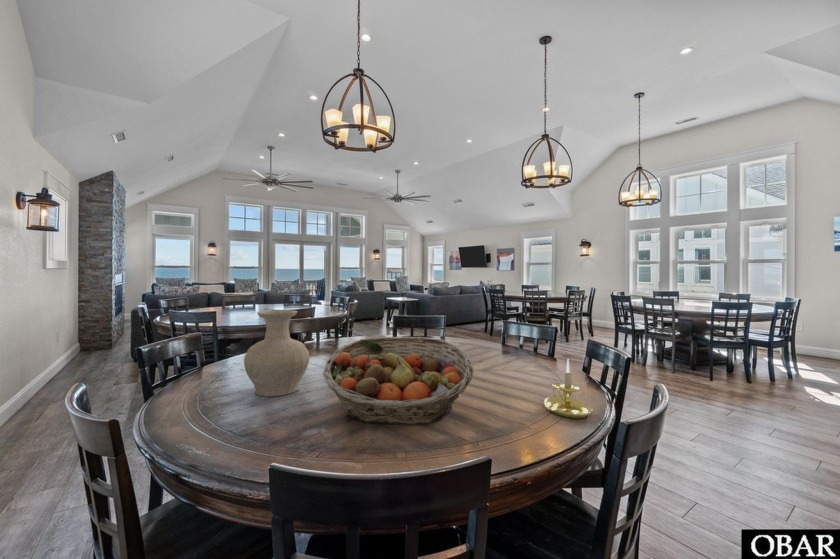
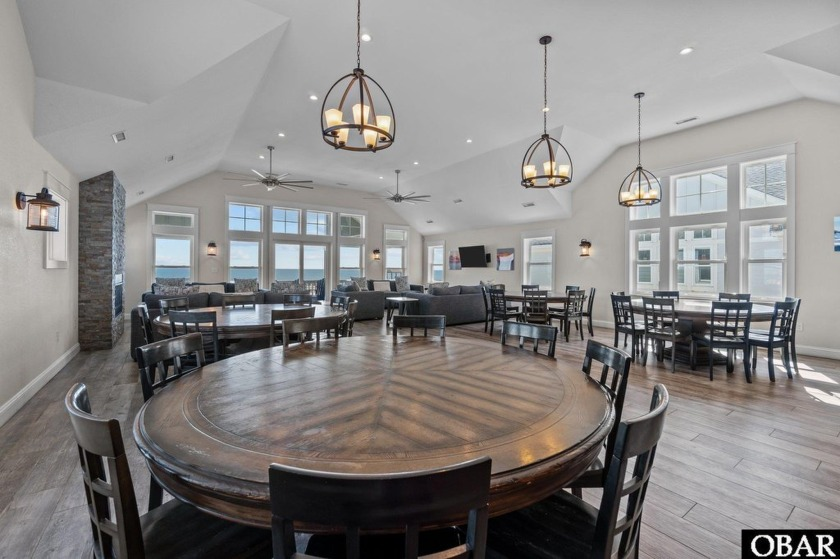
- candle holder [543,358,593,419]
- vase [243,309,310,398]
- fruit basket [322,336,474,425]
